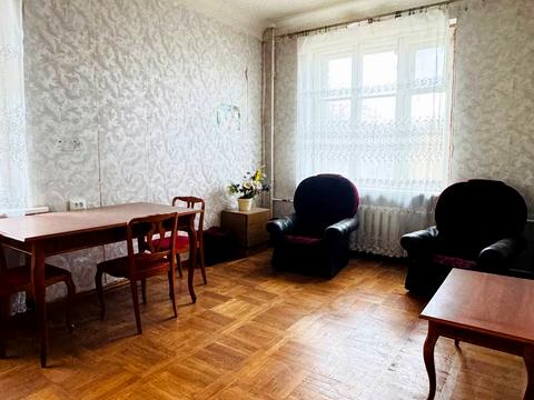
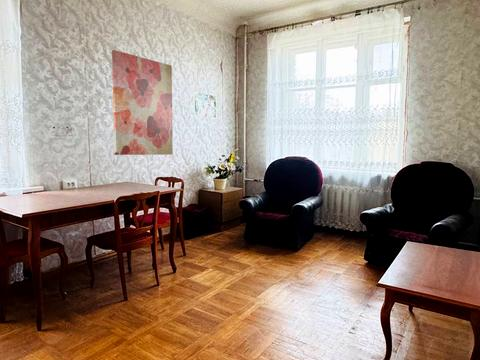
+ wall art [111,49,174,156]
